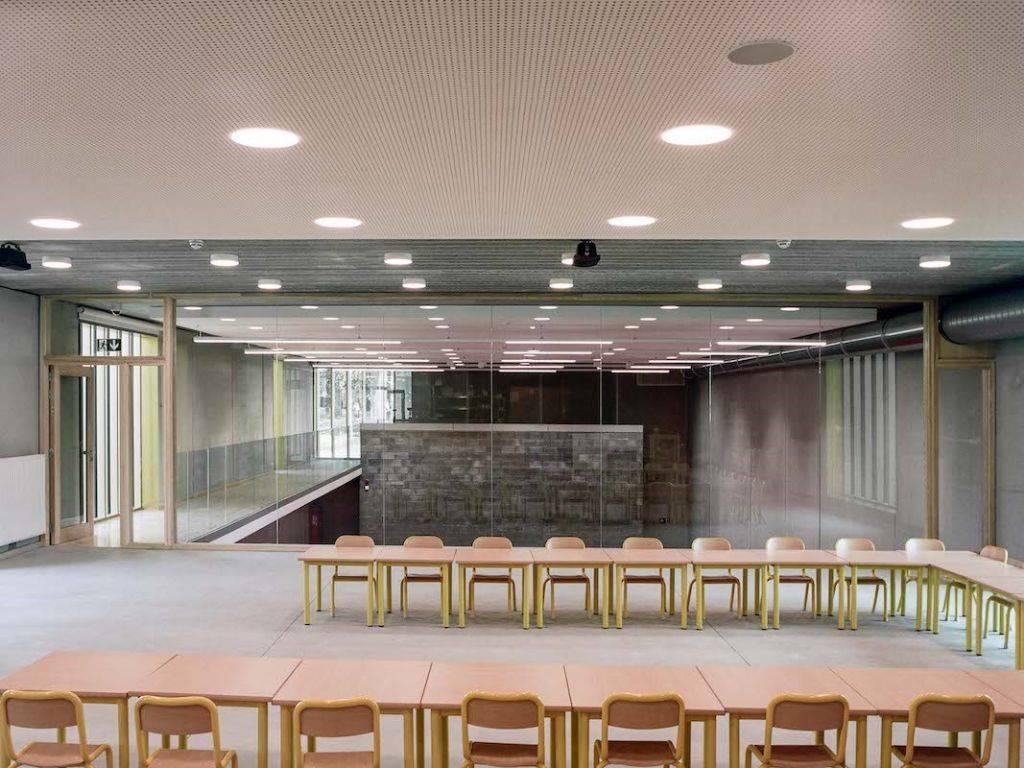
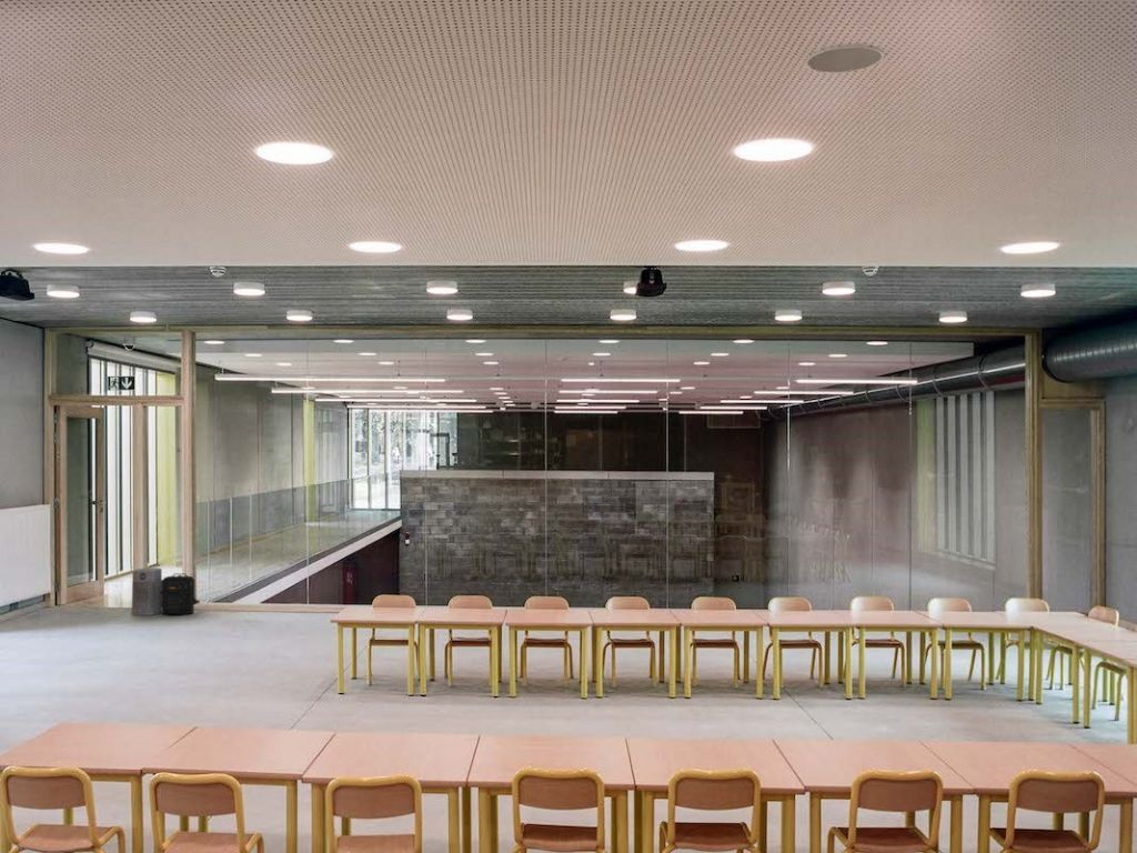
+ air purifier [130,566,163,616]
+ backpack [161,573,201,615]
